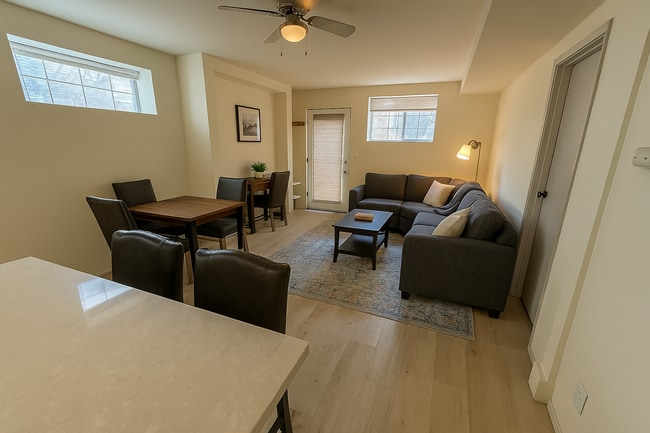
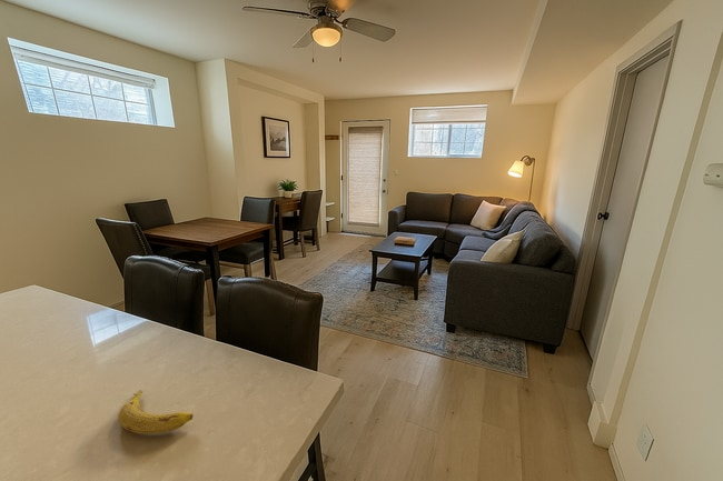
+ fruit [117,389,194,435]
